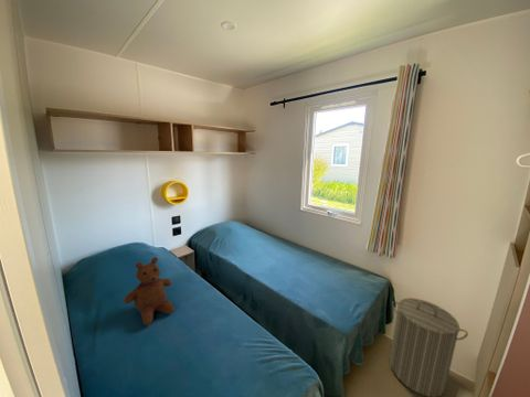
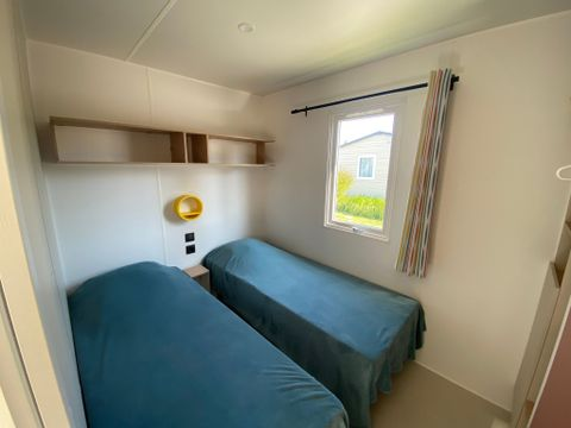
- teddy bear [123,256,176,326]
- laundry hamper [389,297,469,397]
